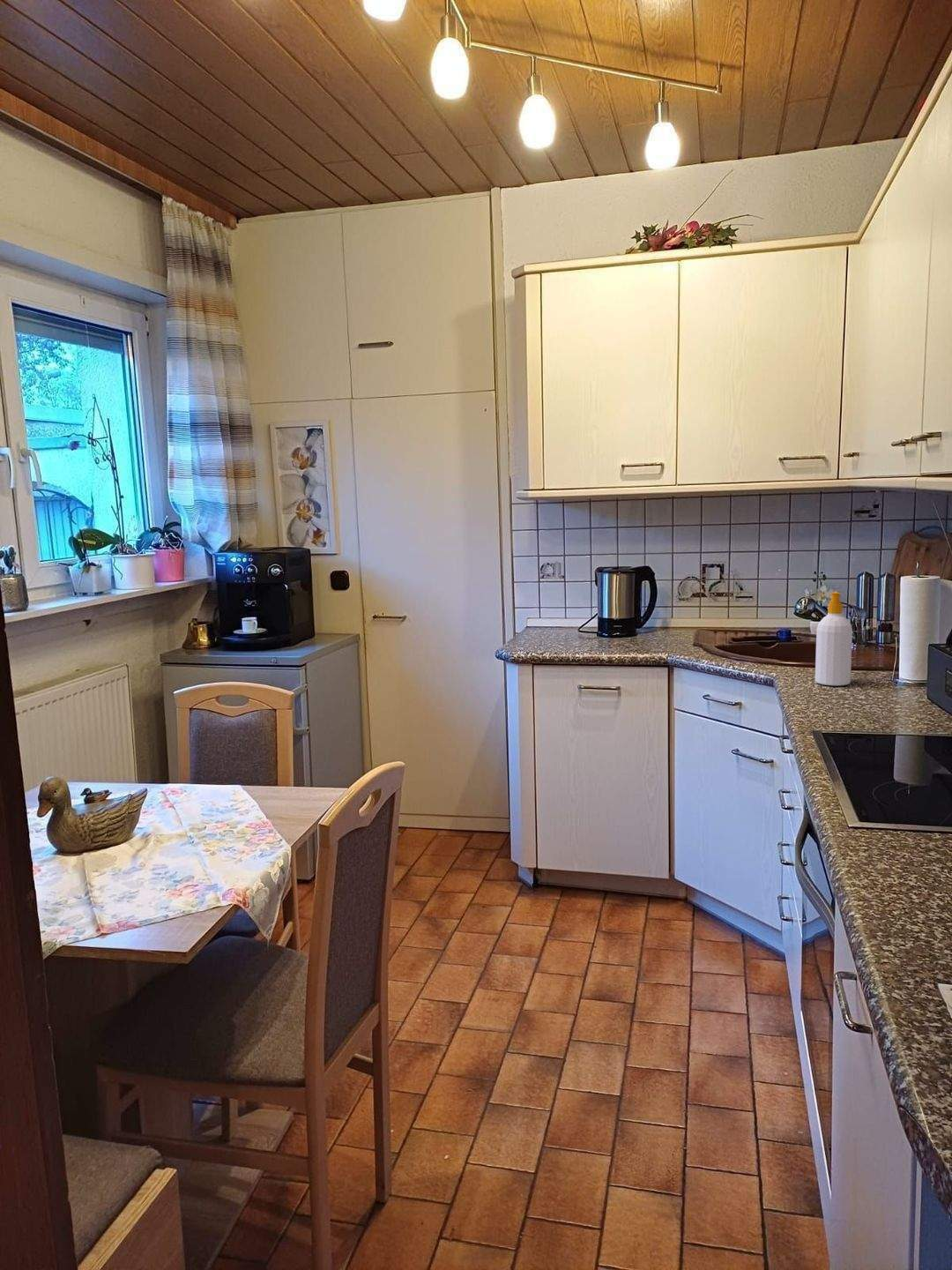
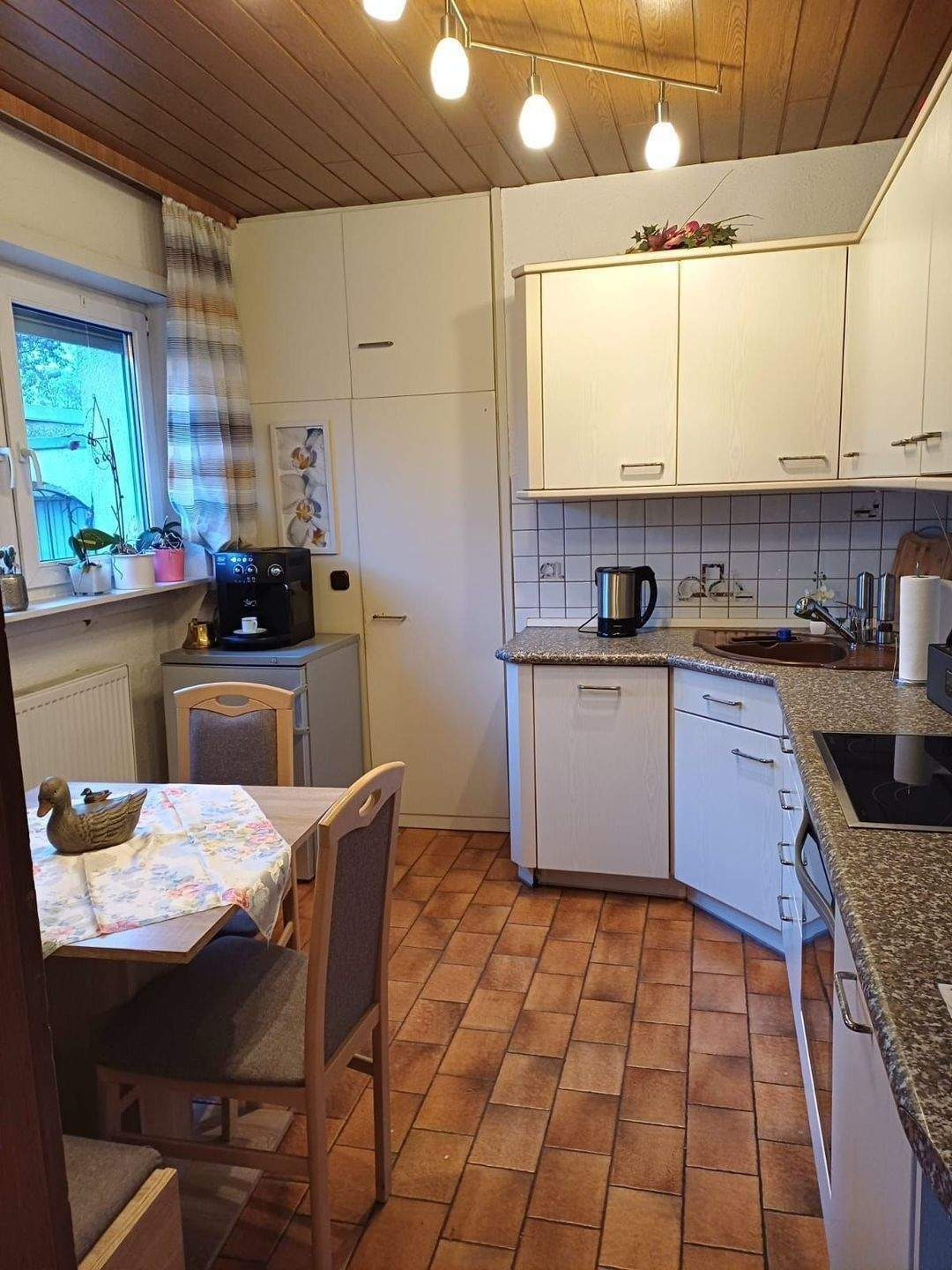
- soap bottle [814,590,853,686]
